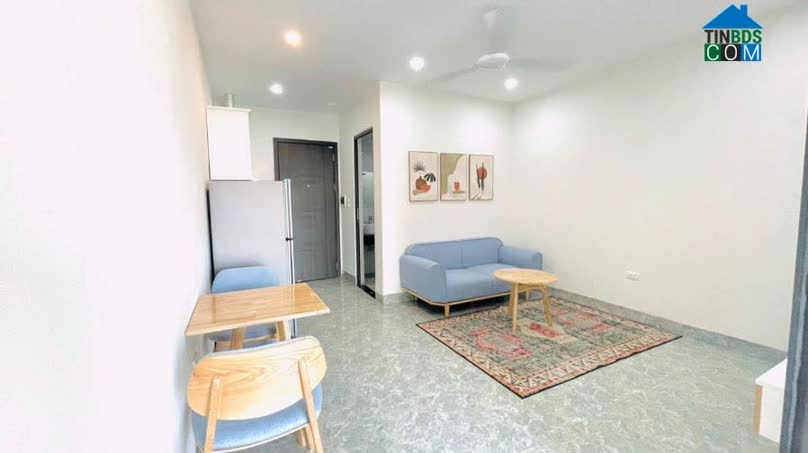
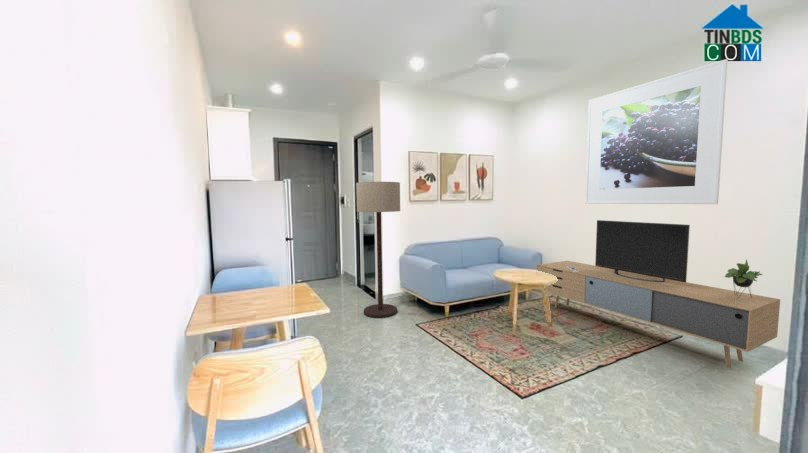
+ floor lamp [355,181,401,319]
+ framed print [584,58,729,205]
+ media console [536,219,781,369]
